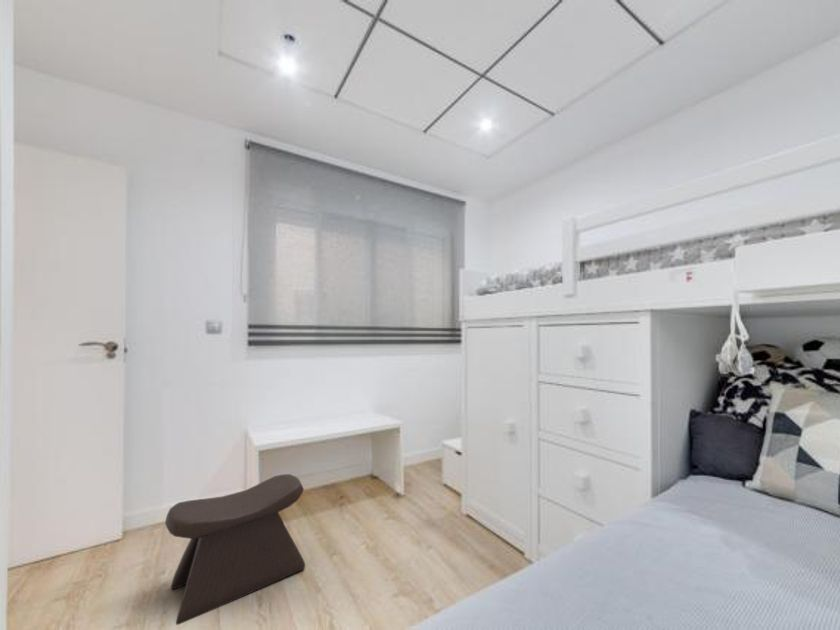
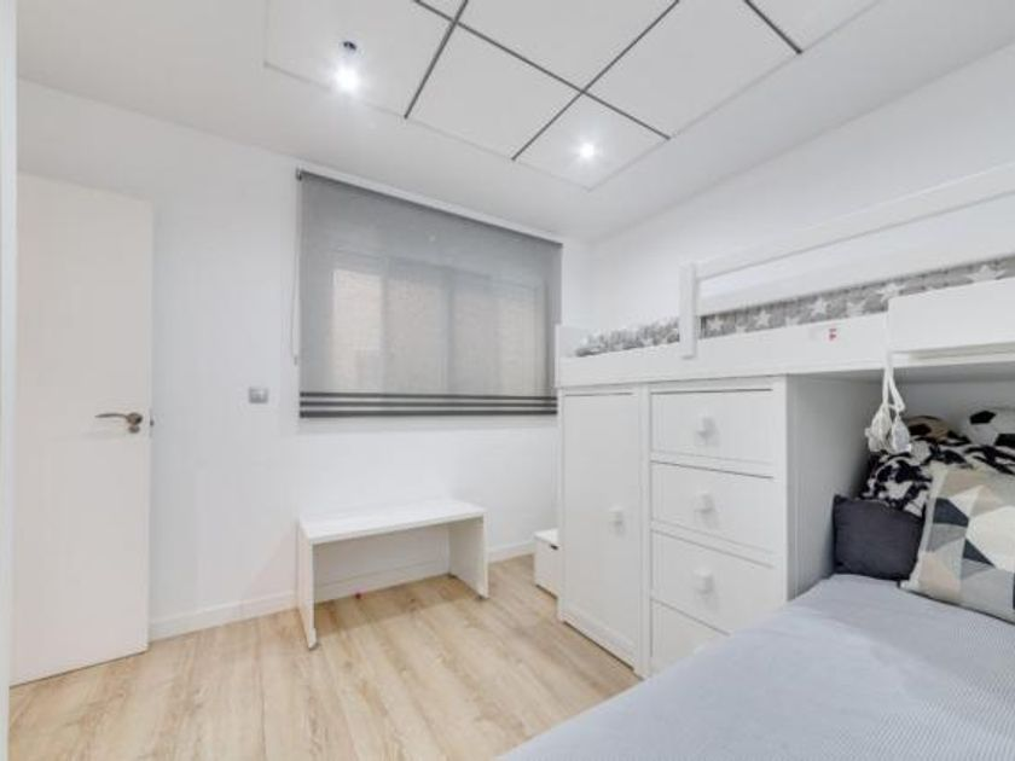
- stool [164,473,306,626]
